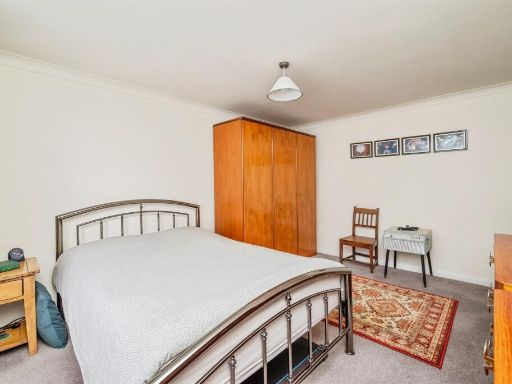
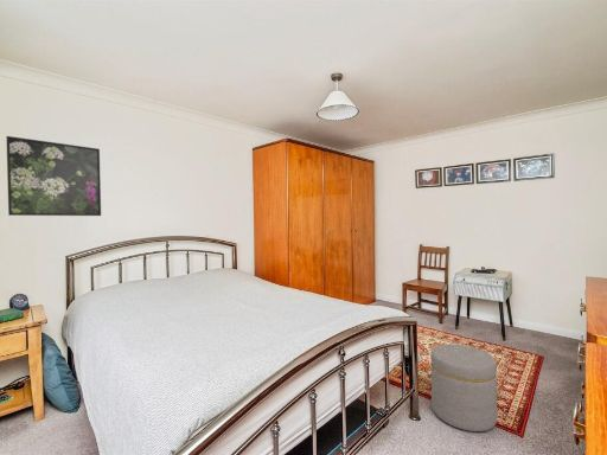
+ ottoman [429,344,498,432]
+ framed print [5,135,102,217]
